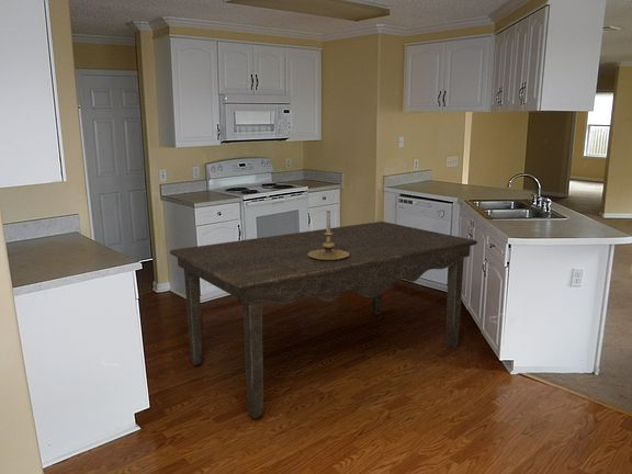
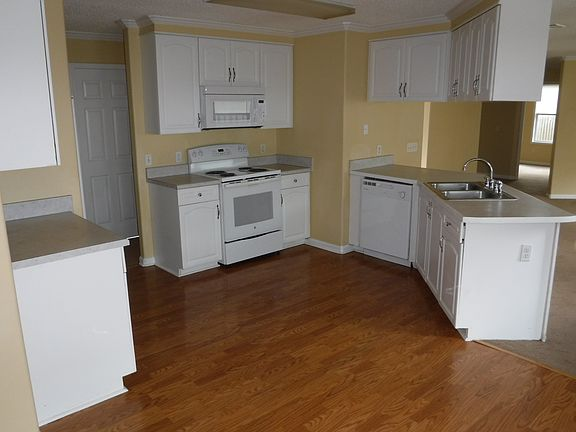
- candle holder [308,210,349,260]
- dining table [169,221,478,419]
